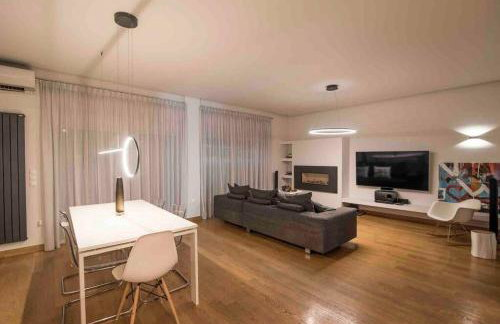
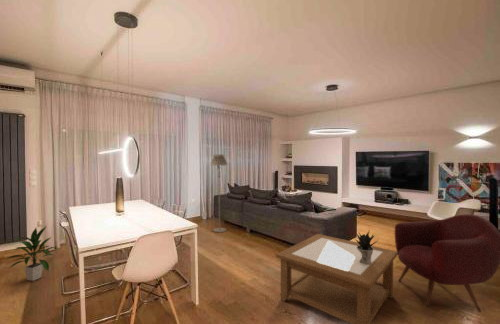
+ coffee table [275,233,398,324]
+ armchair [394,213,500,313]
+ floor lamp [210,154,229,233]
+ indoor plant [6,226,56,282]
+ potted plant [353,231,379,265]
